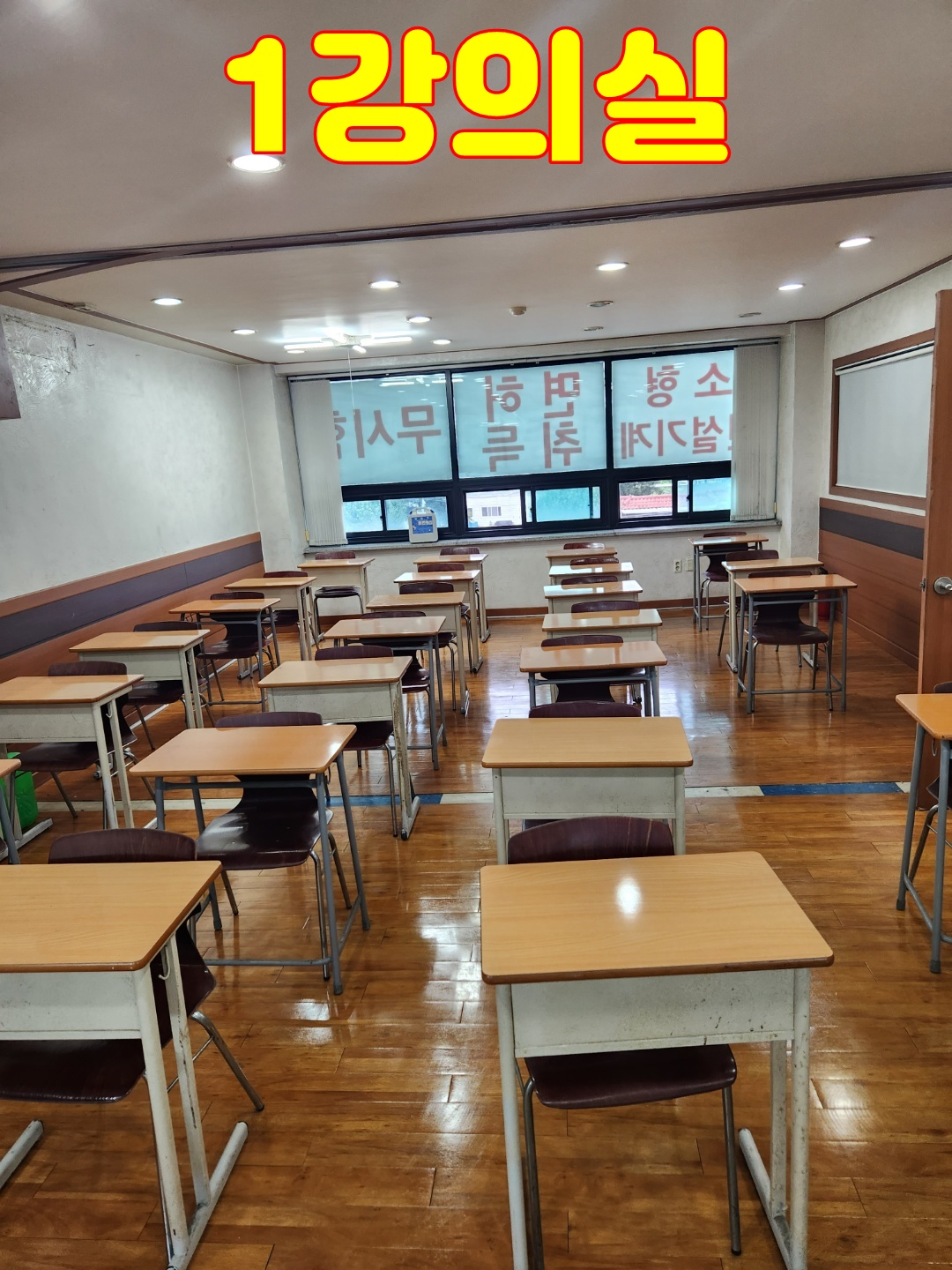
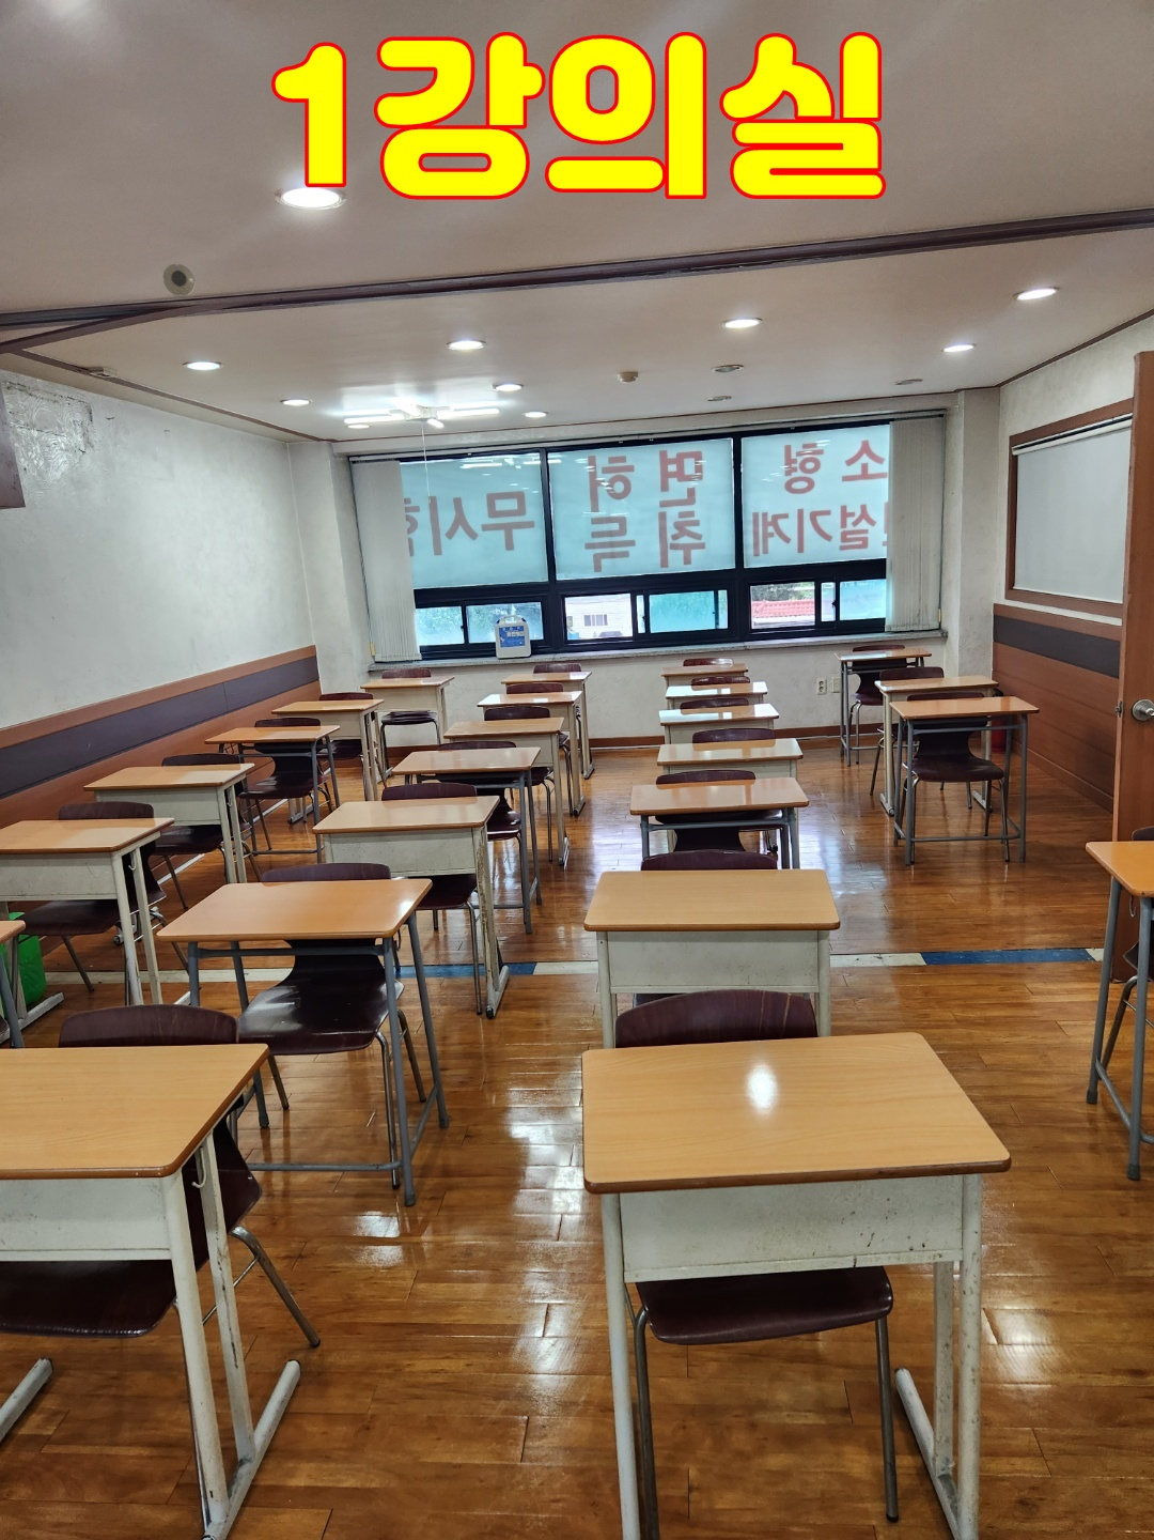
+ smoke detector [162,263,195,297]
